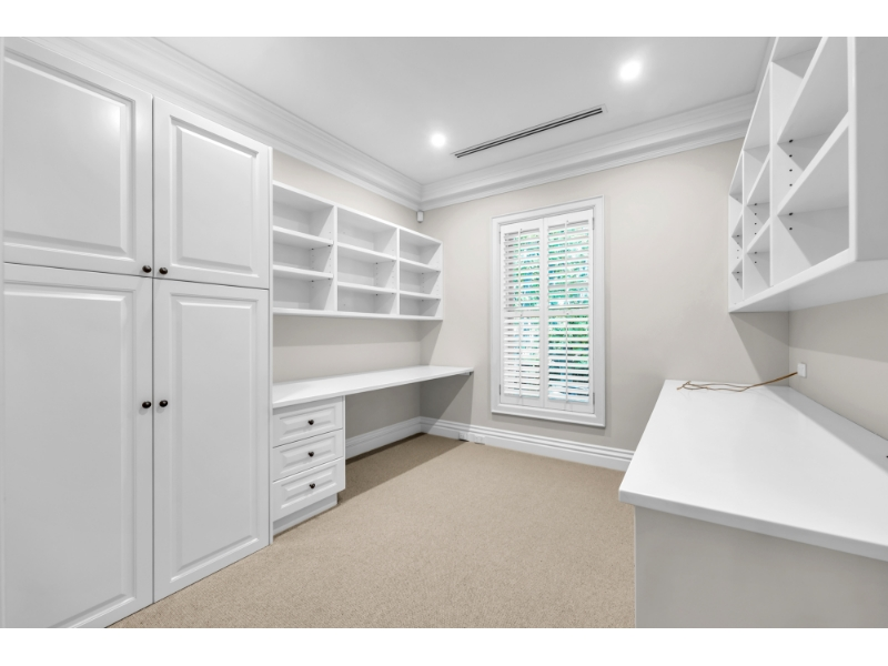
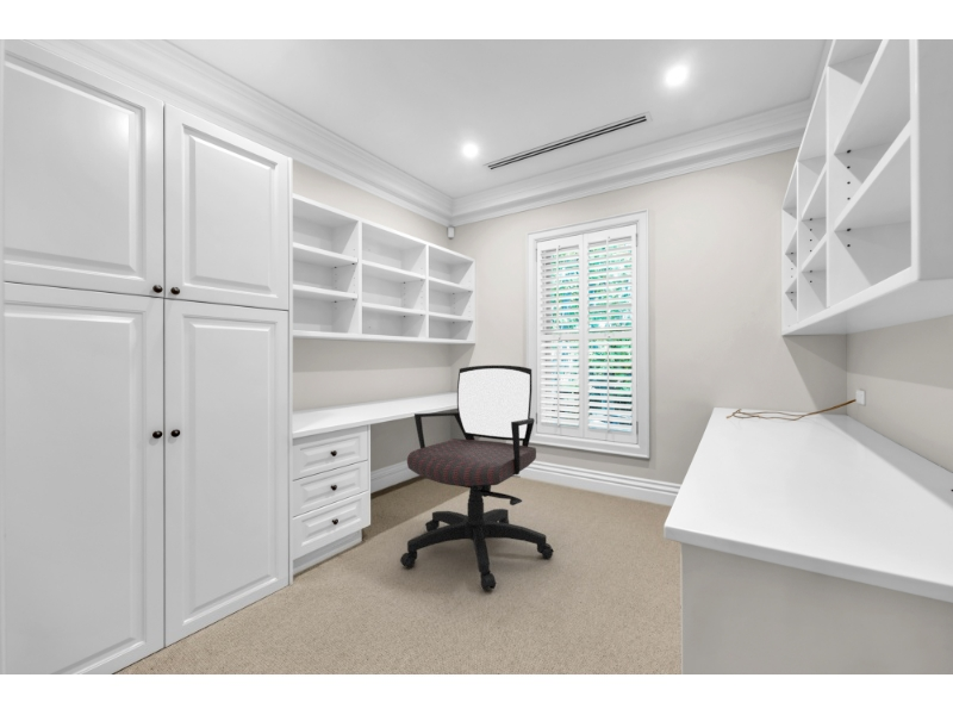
+ office chair [399,365,555,592]
